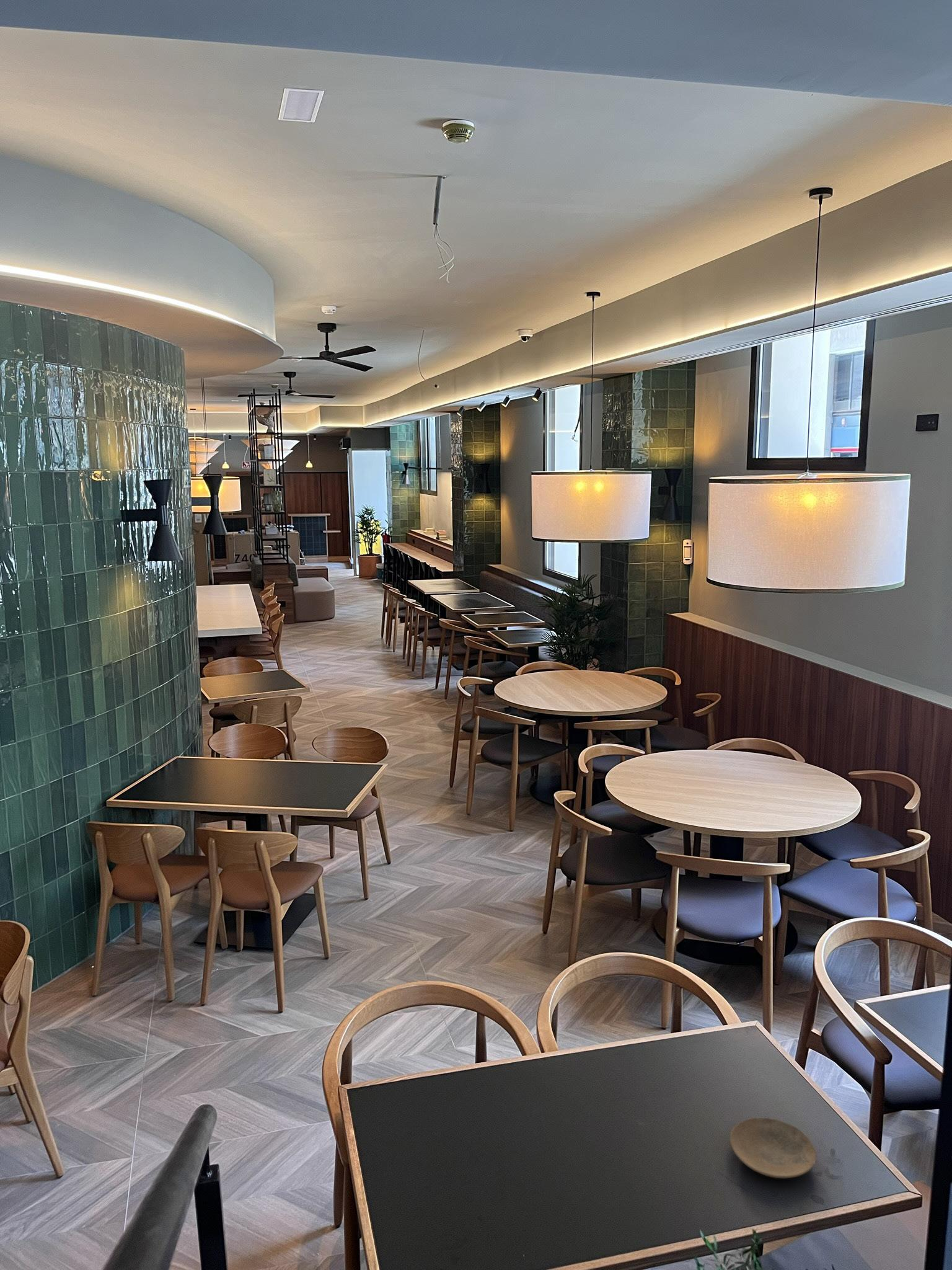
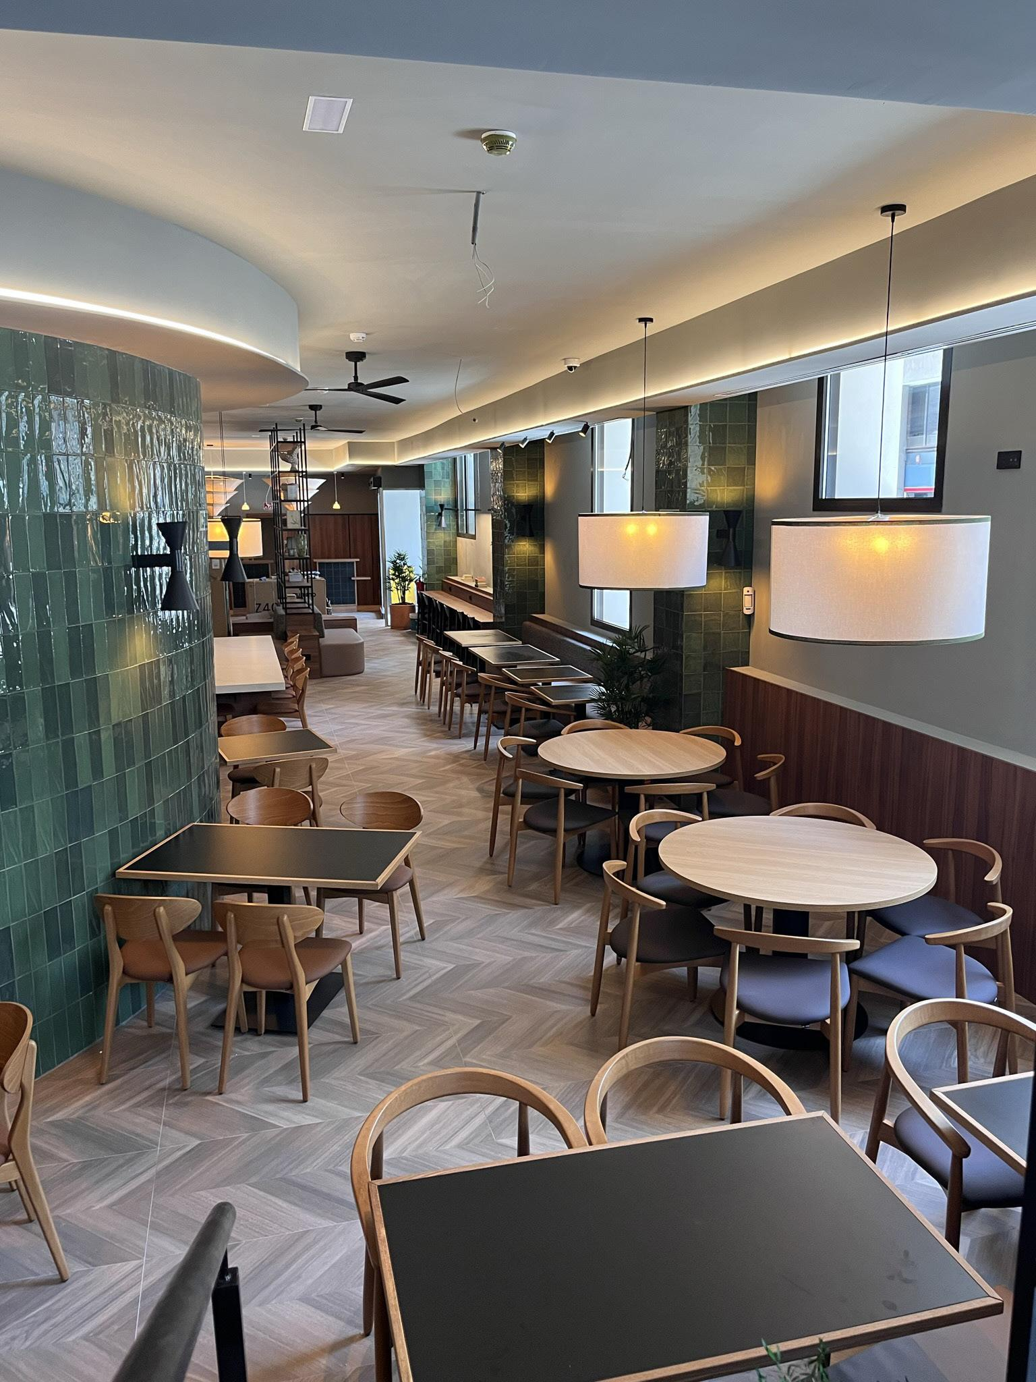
- plate [729,1117,817,1179]
